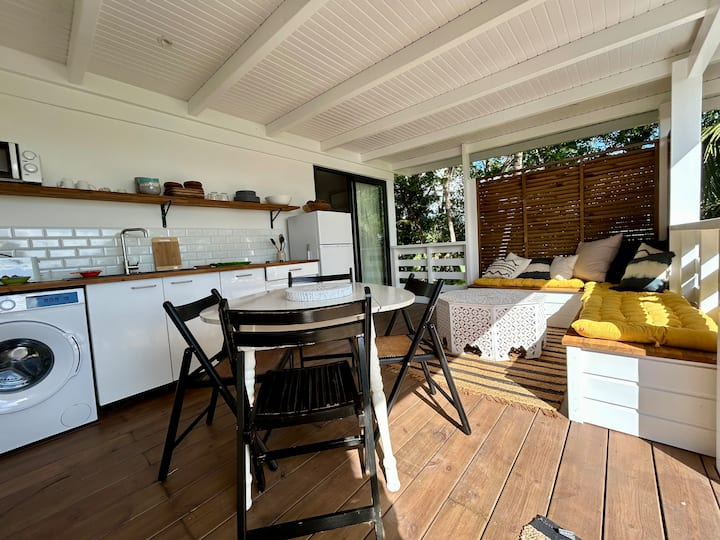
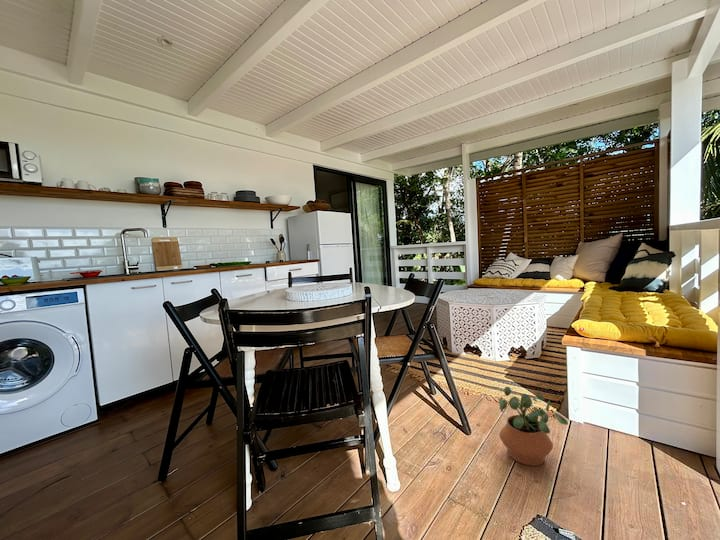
+ potted plant [498,386,569,467]
